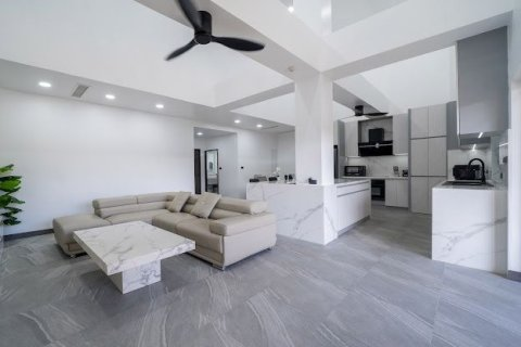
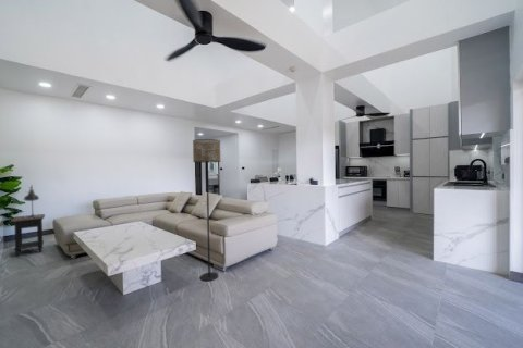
+ floor lamp [192,138,221,282]
+ side table [10,213,46,258]
+ lamp [22,184,41,219]
